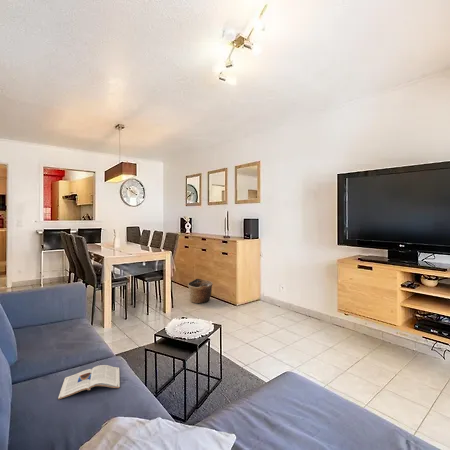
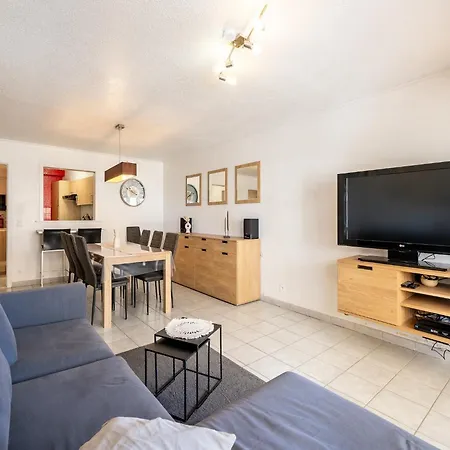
- magazine [57,364,121,400]
- basket [187,278,214,304]
